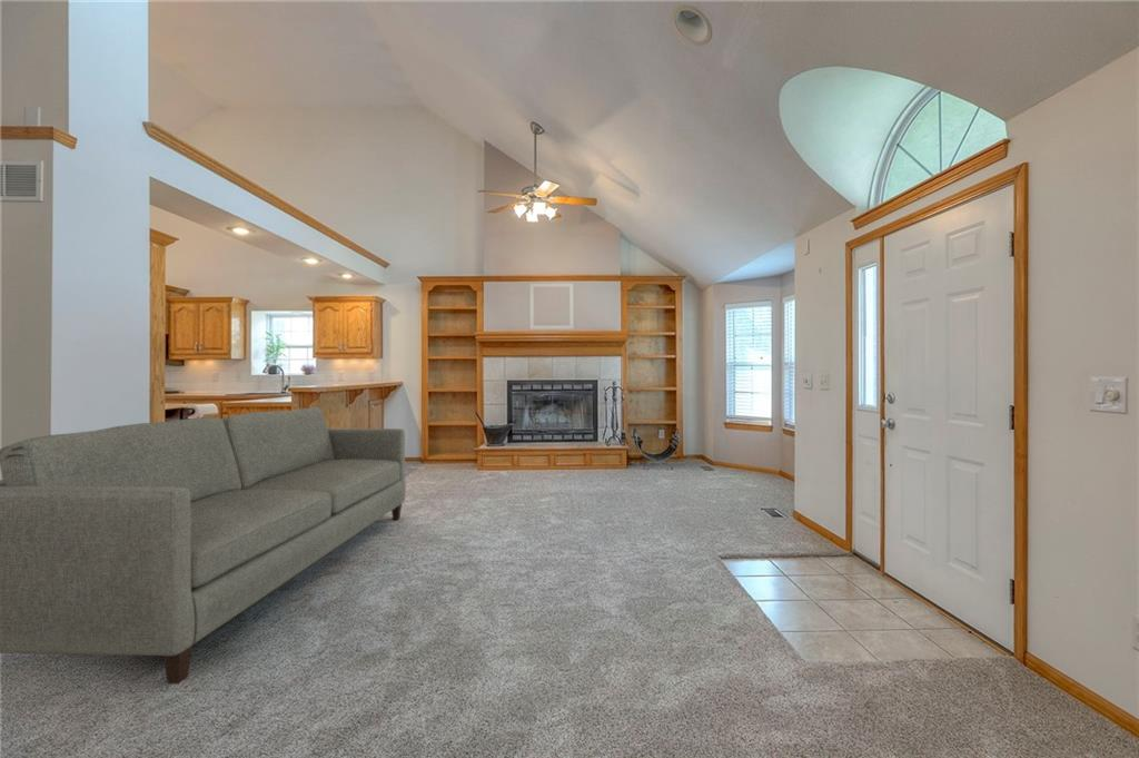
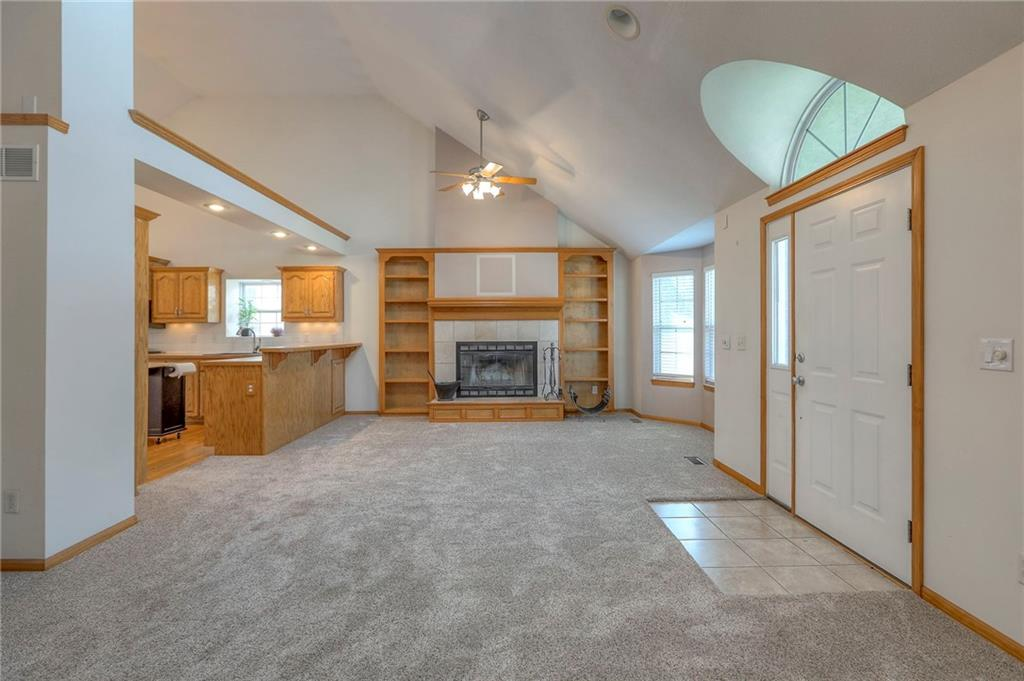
- sofa [0,406,407,685]
